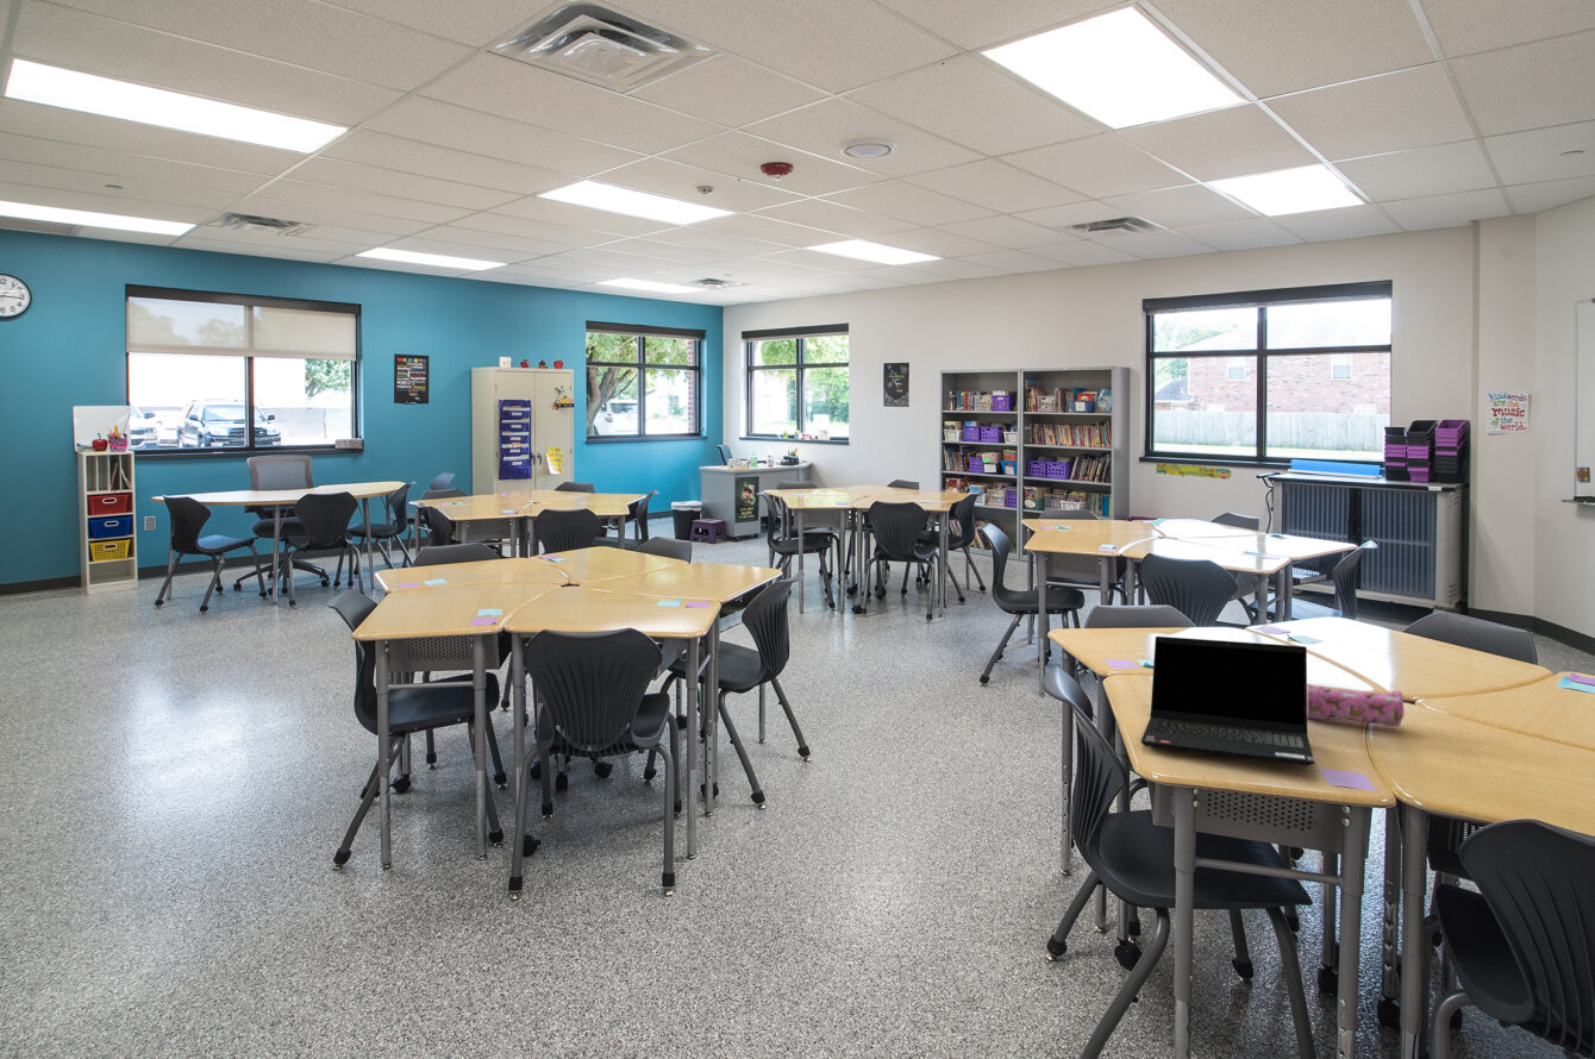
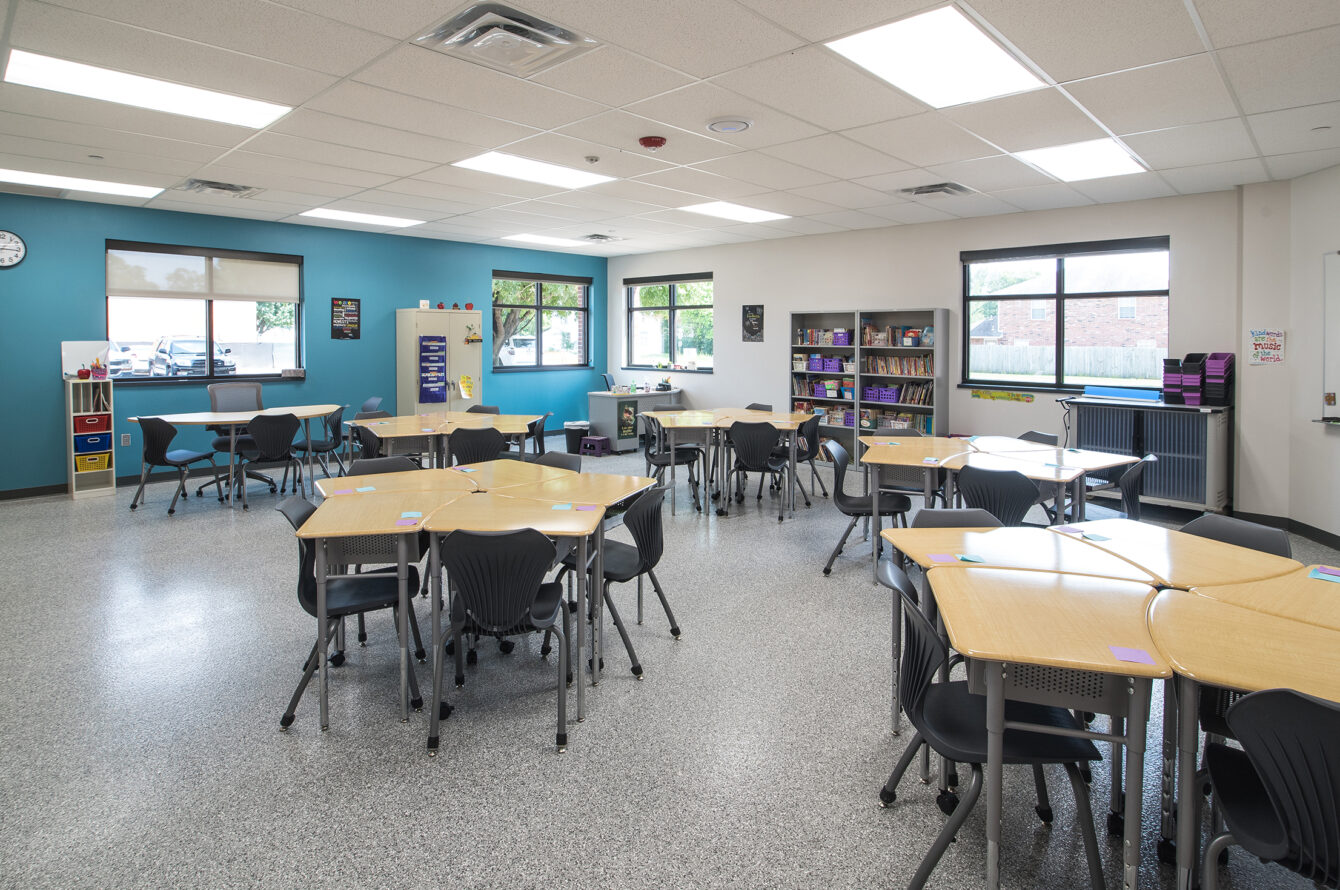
- laptop computer [1139,635,1315,766]
- pencil case [1307,683,1406,728]
